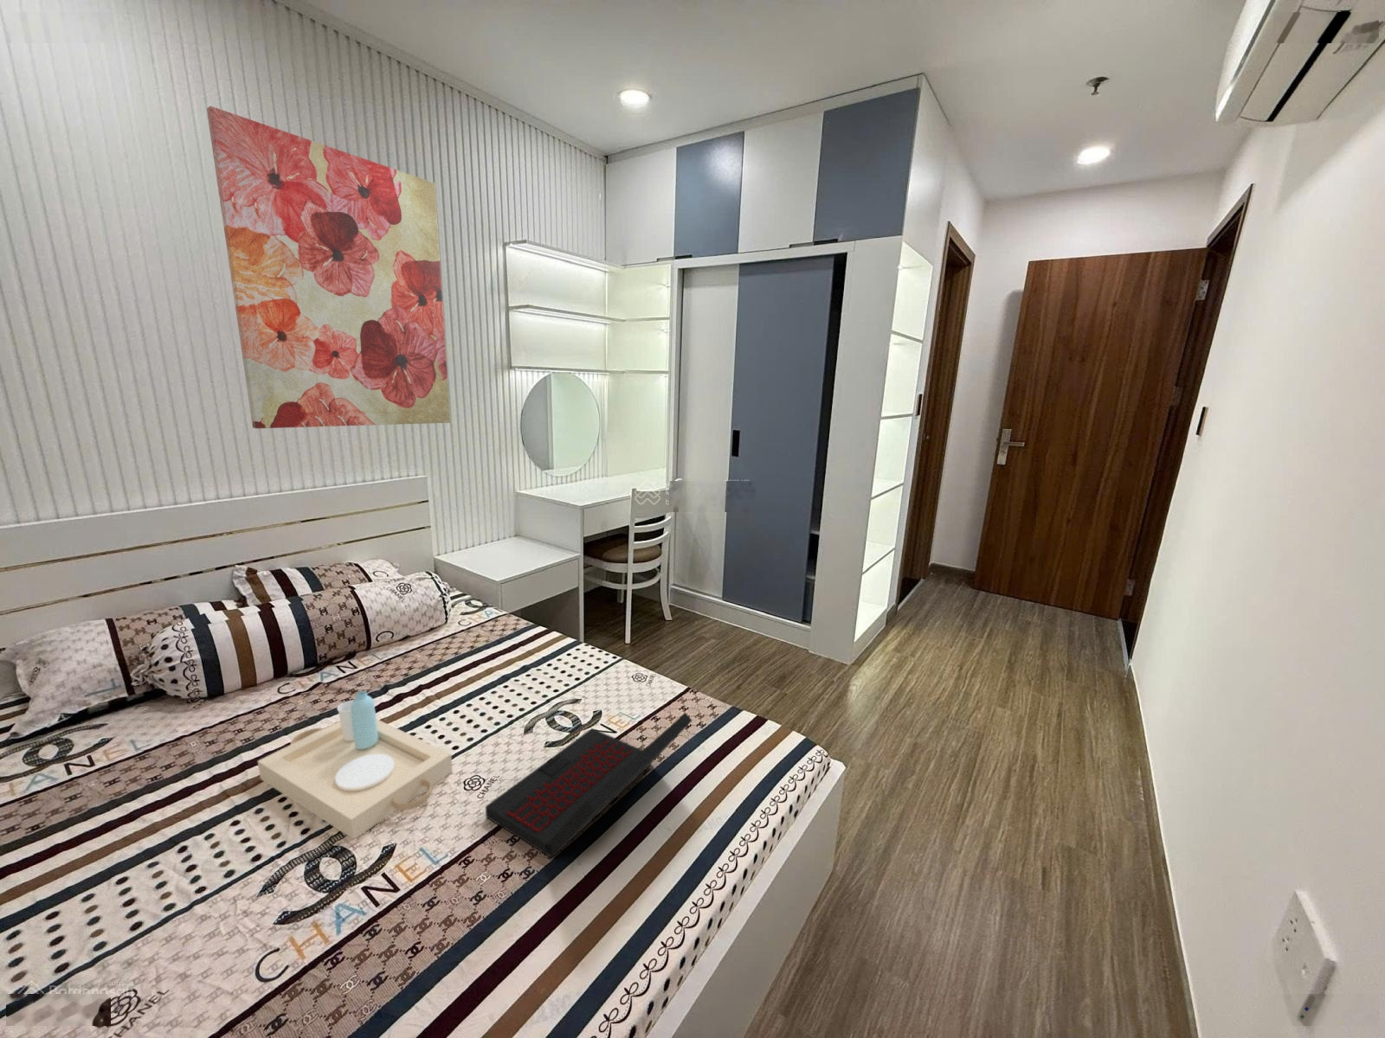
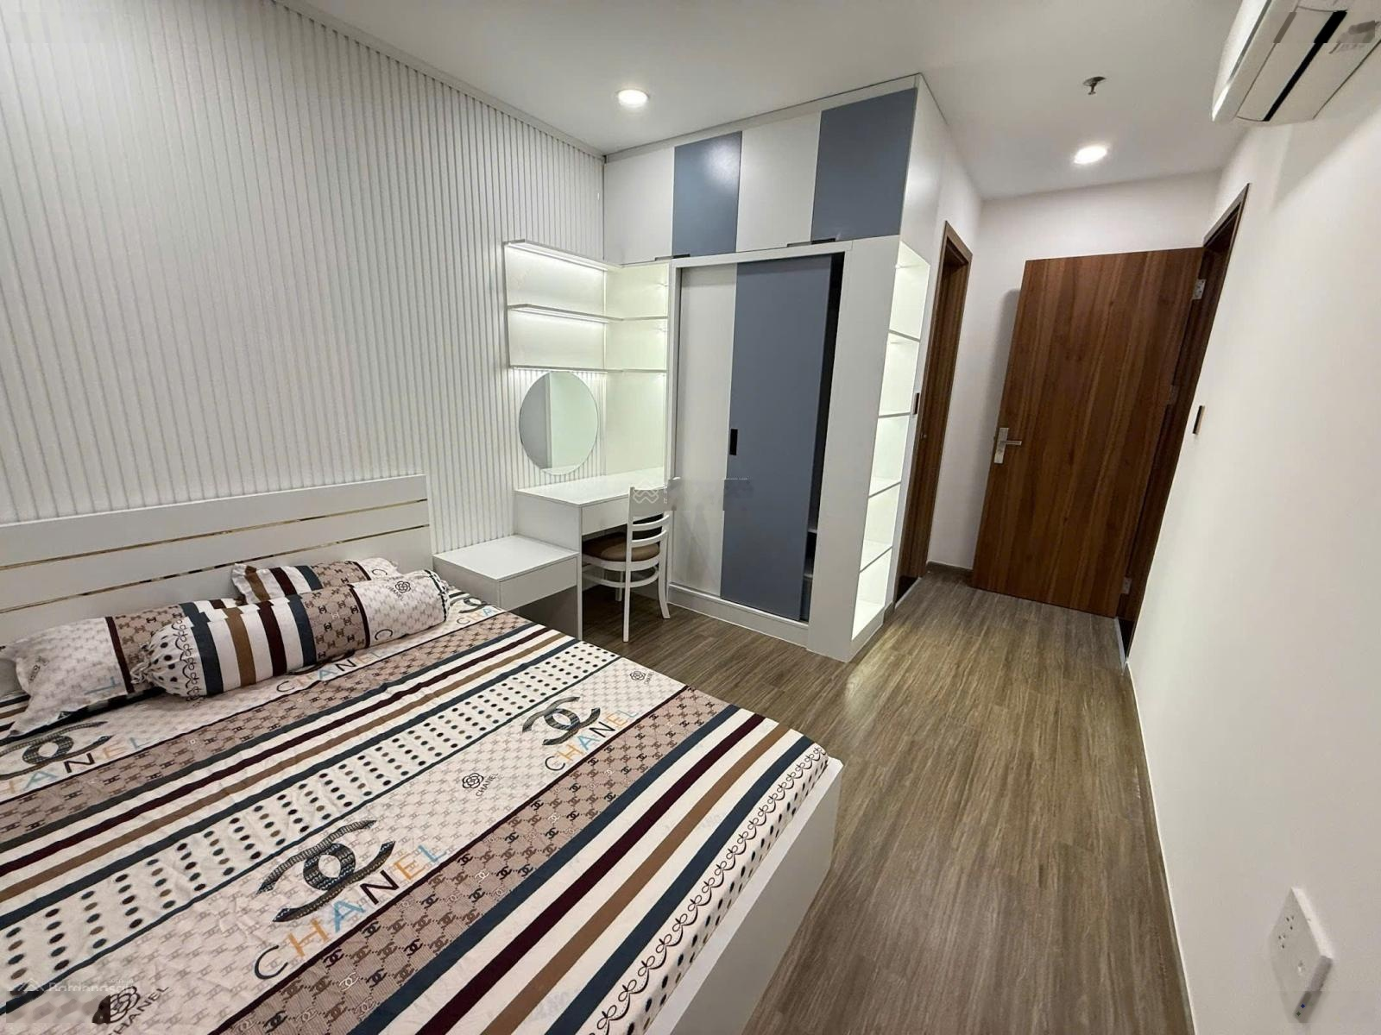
- wall art [206,106,451,429]
- laptop [484,712,694,859]
- serving tray [257,690,454,841]
